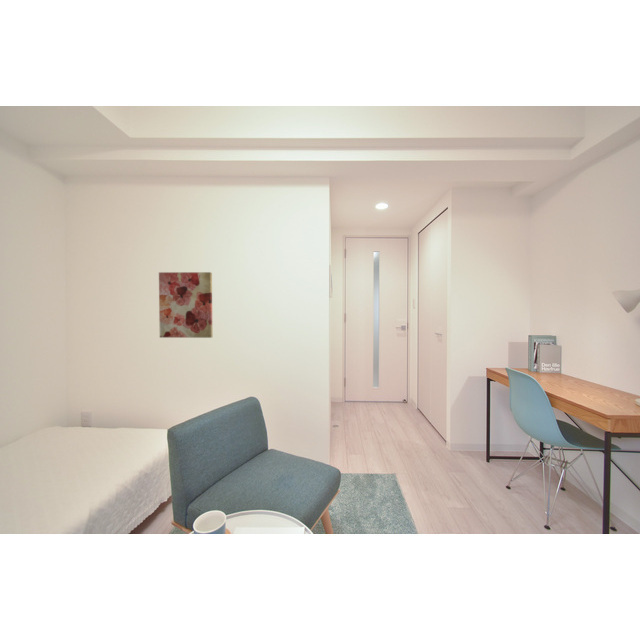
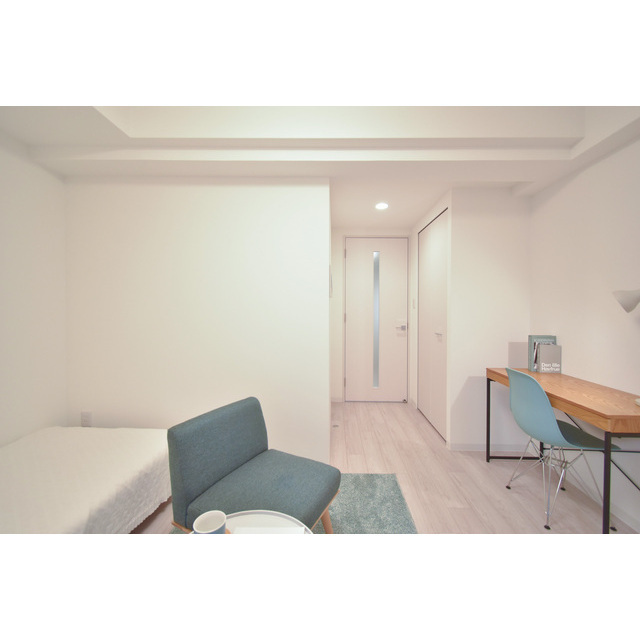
- wall art [158,271,213,339]
